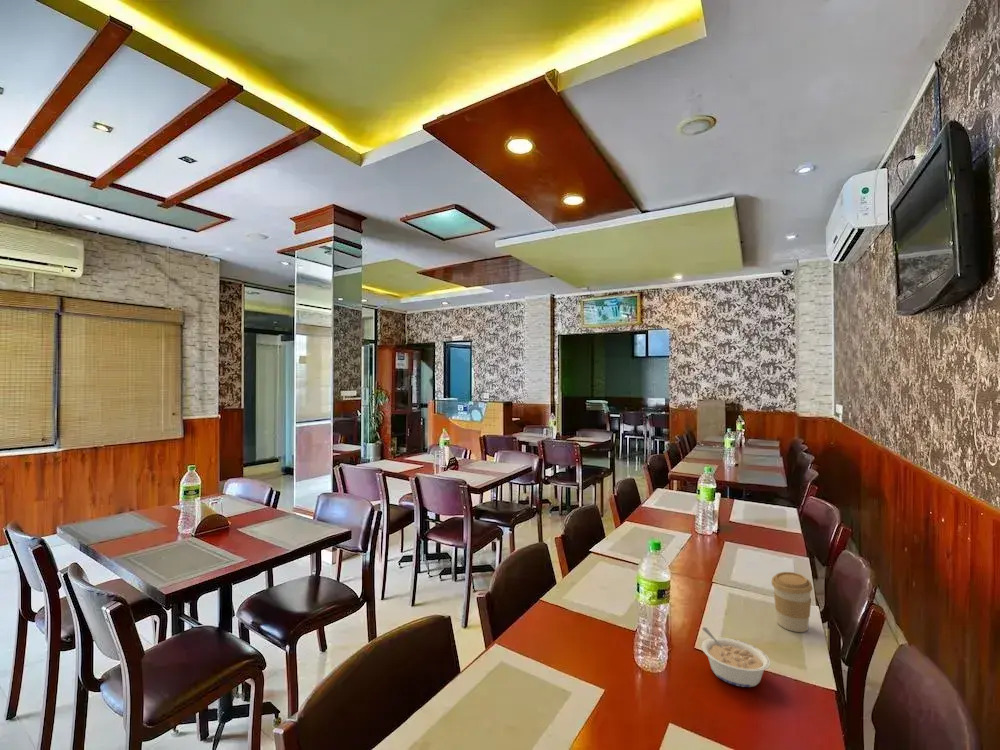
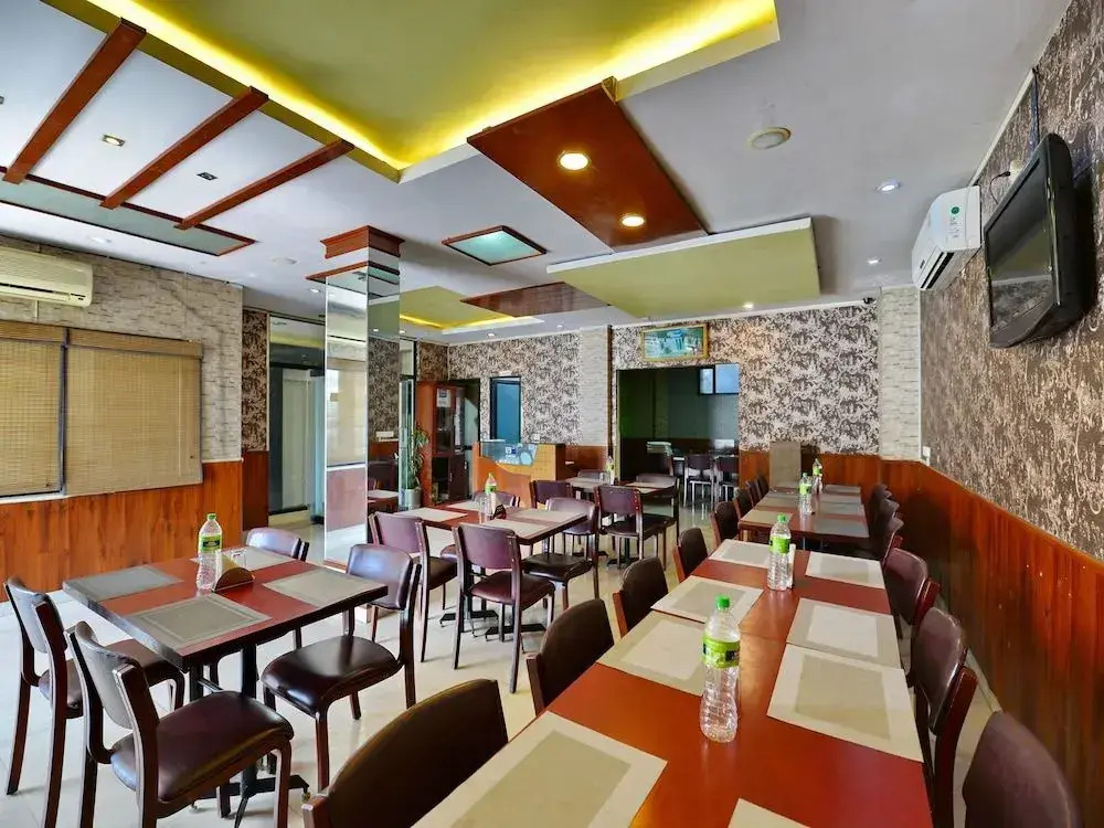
- coffee cup [771,571,814,633]
- legume [700,626,771,688]
